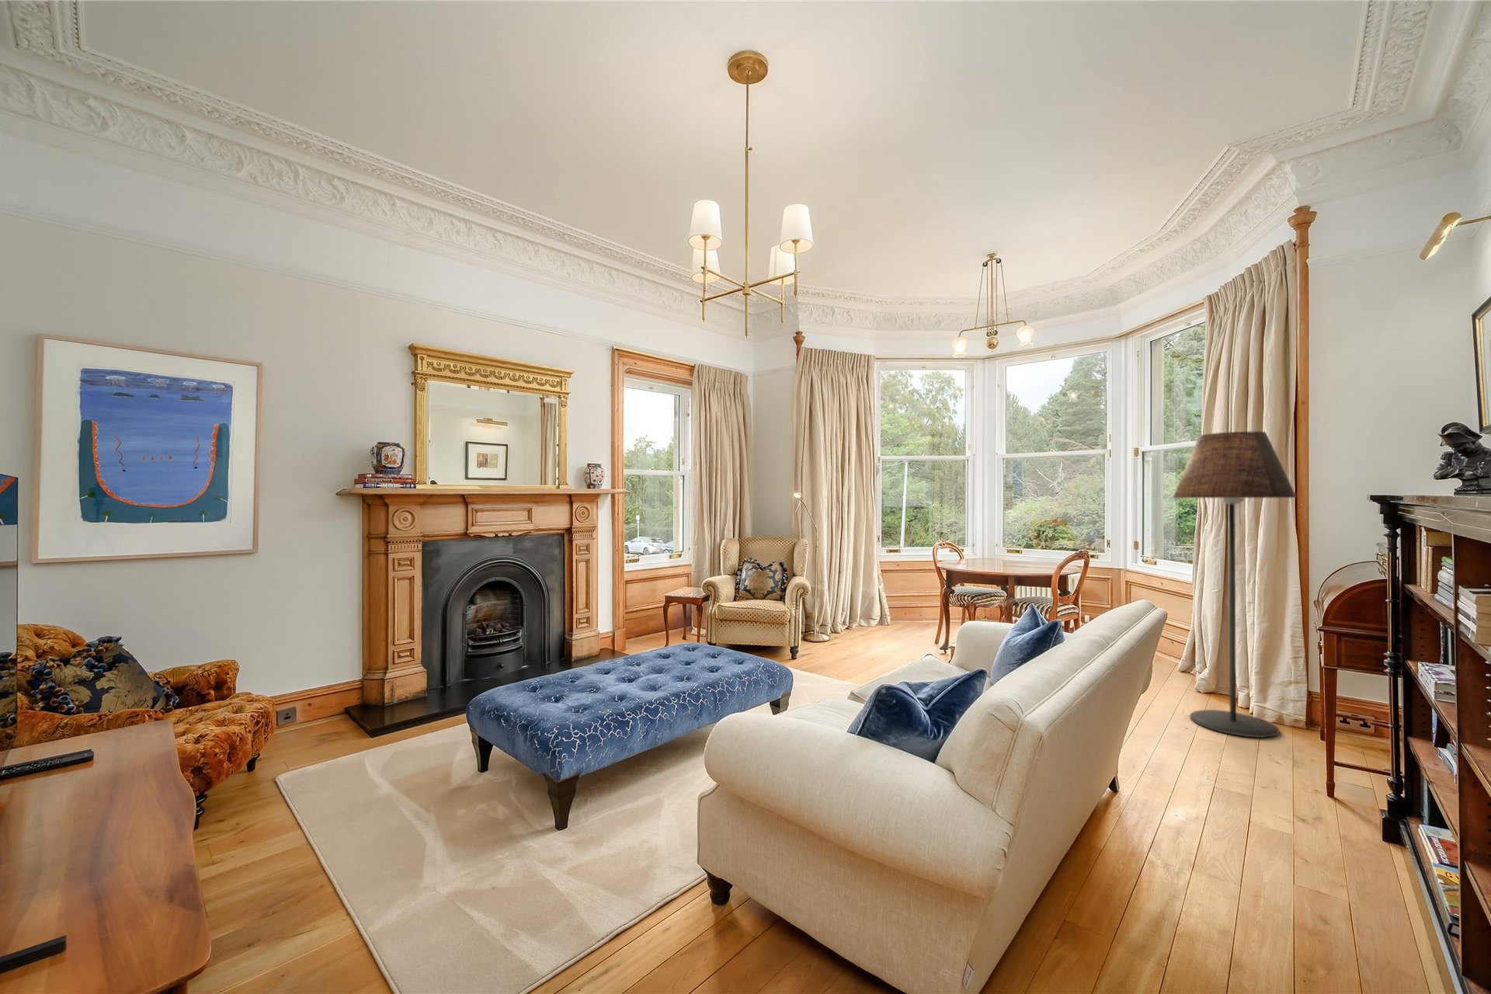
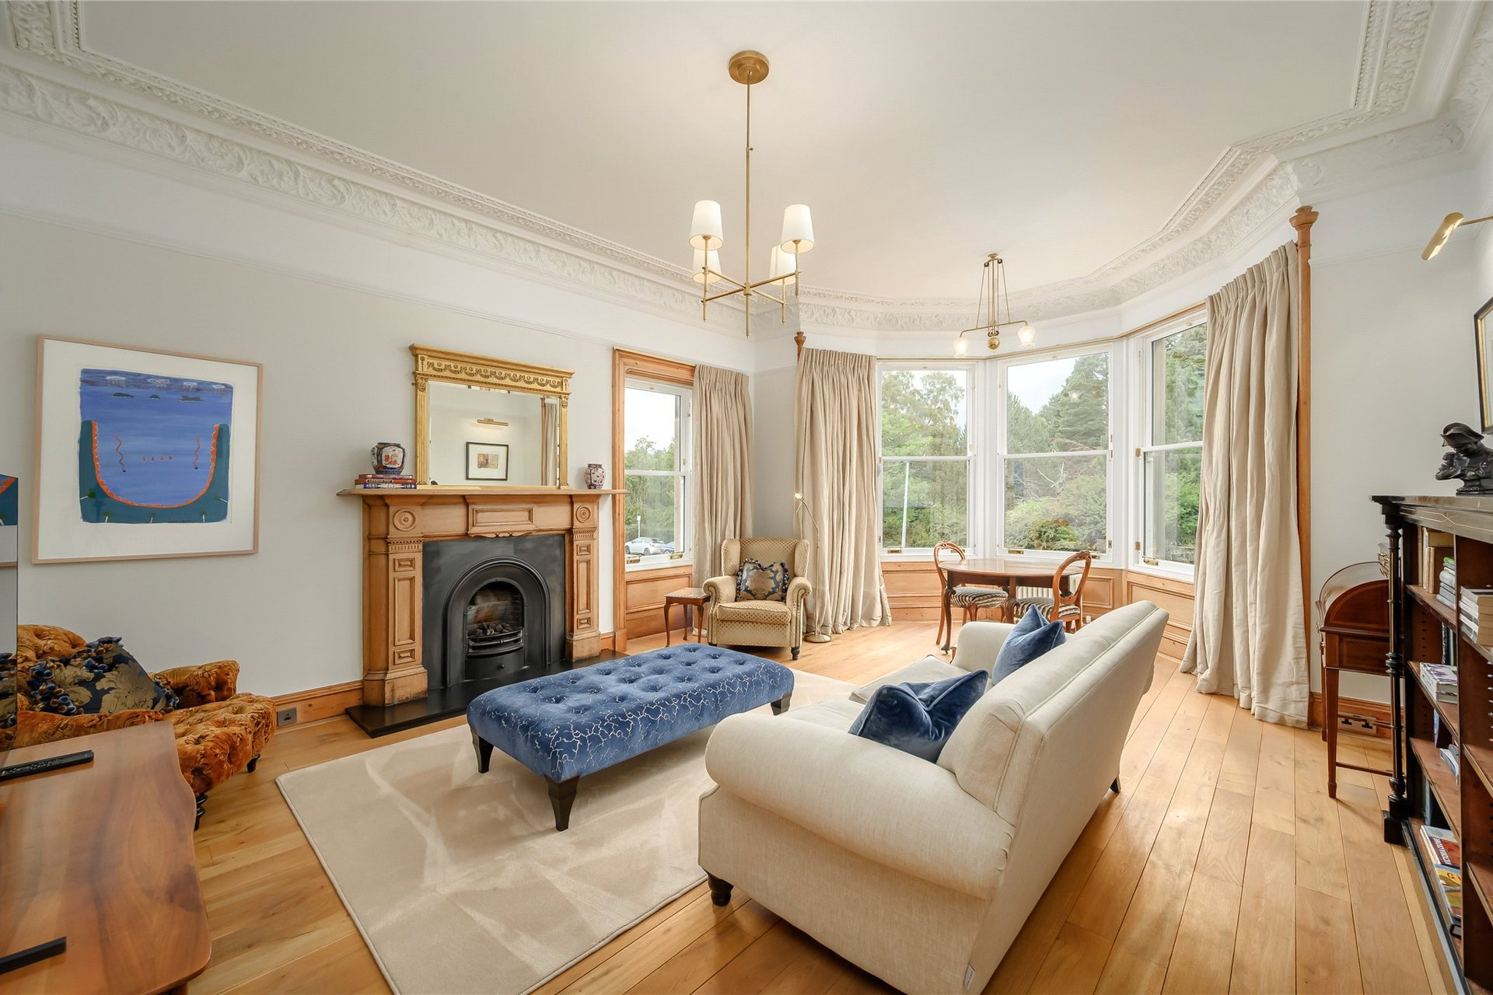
- floor lamp [1172,430,1298,739]
